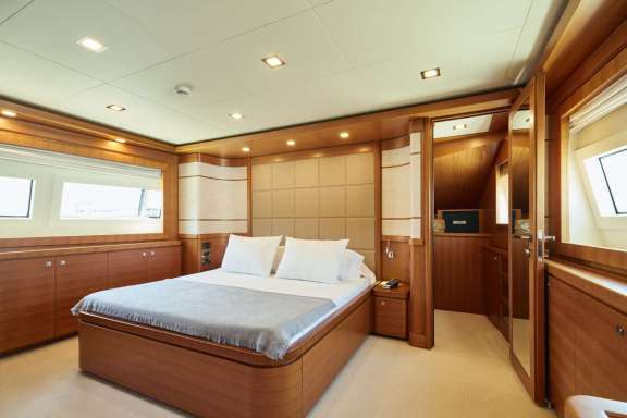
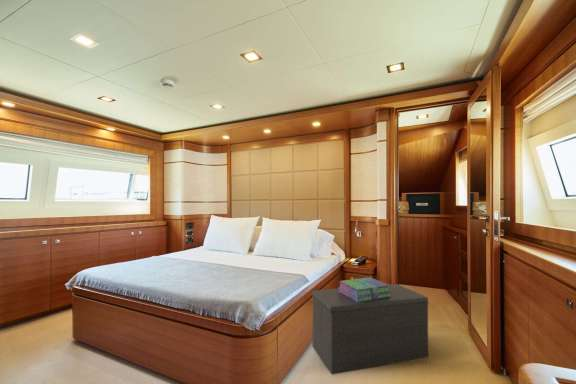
+ bench [311,283,430,376]
+ stack of books [337,276,391,302]
